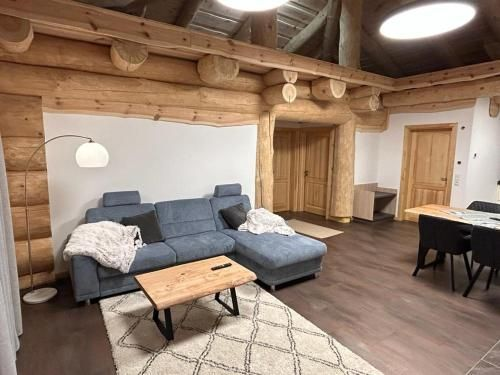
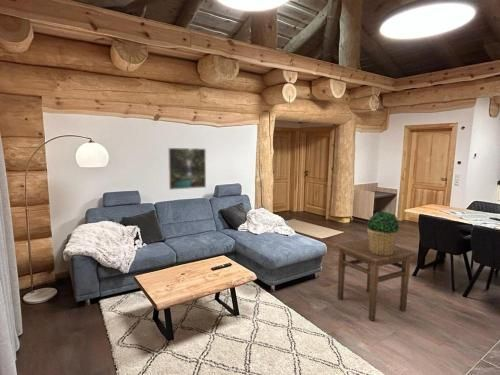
+ potted plant [366,211,400,256]
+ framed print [167,147,207,191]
+ side table [334,238,416,322]
